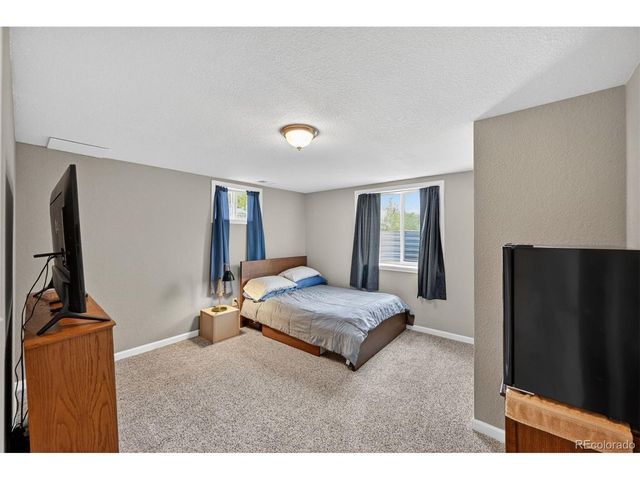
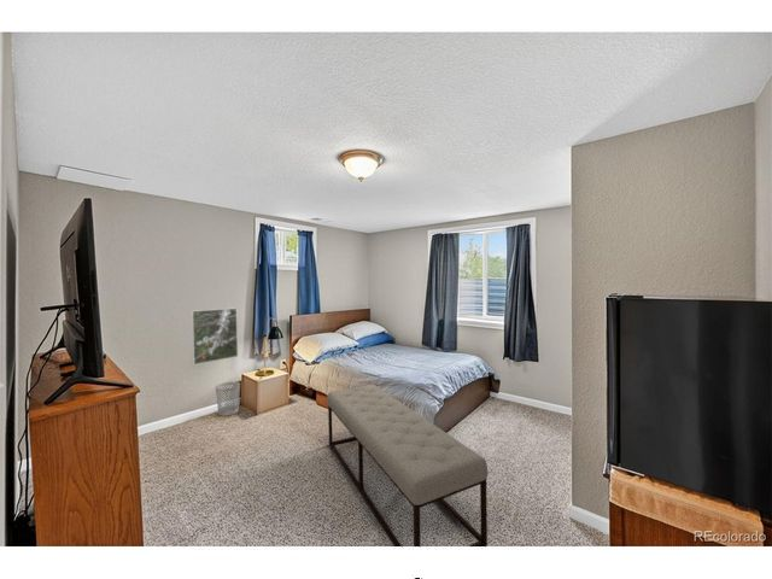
+ wastebasket [215,381,241,417]
+ bench [326,384,490,579]
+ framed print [191,306,239,365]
